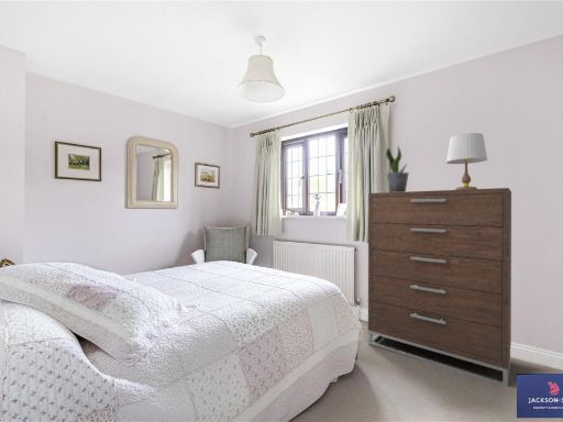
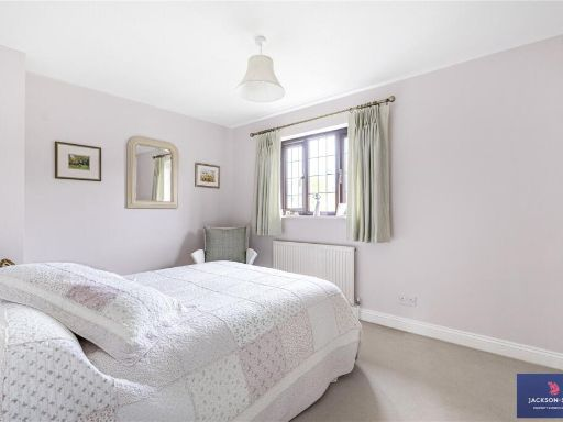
- potted plant [385,144,410,192]
- table lamp [445,132,488,190]
- dresser [367,187,512,388]
